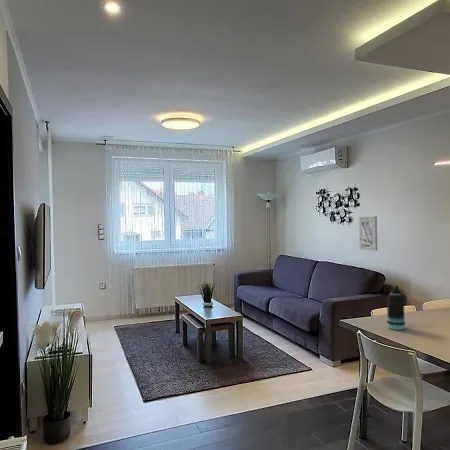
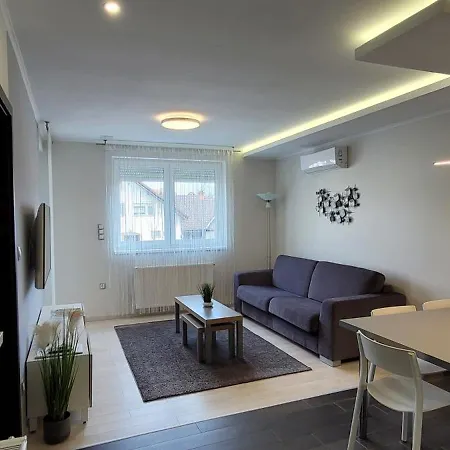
- bottle [385,285,406,331]
- wall art [358,215,378,252]
